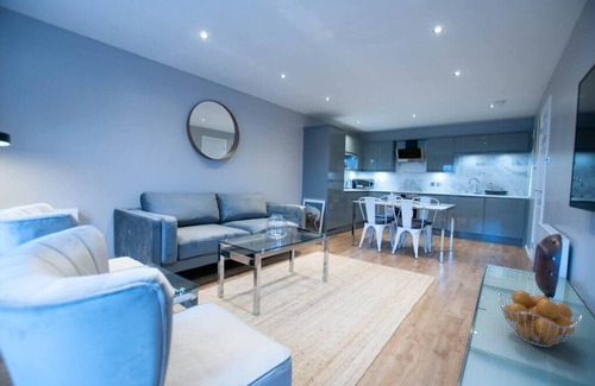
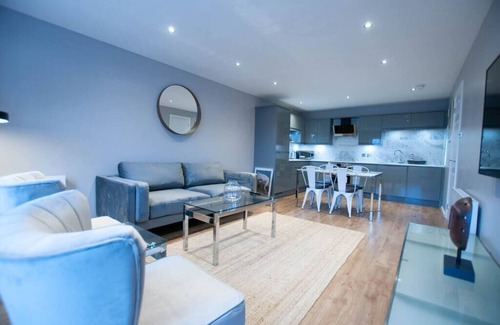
- fruit basket [497,289,583,348]
